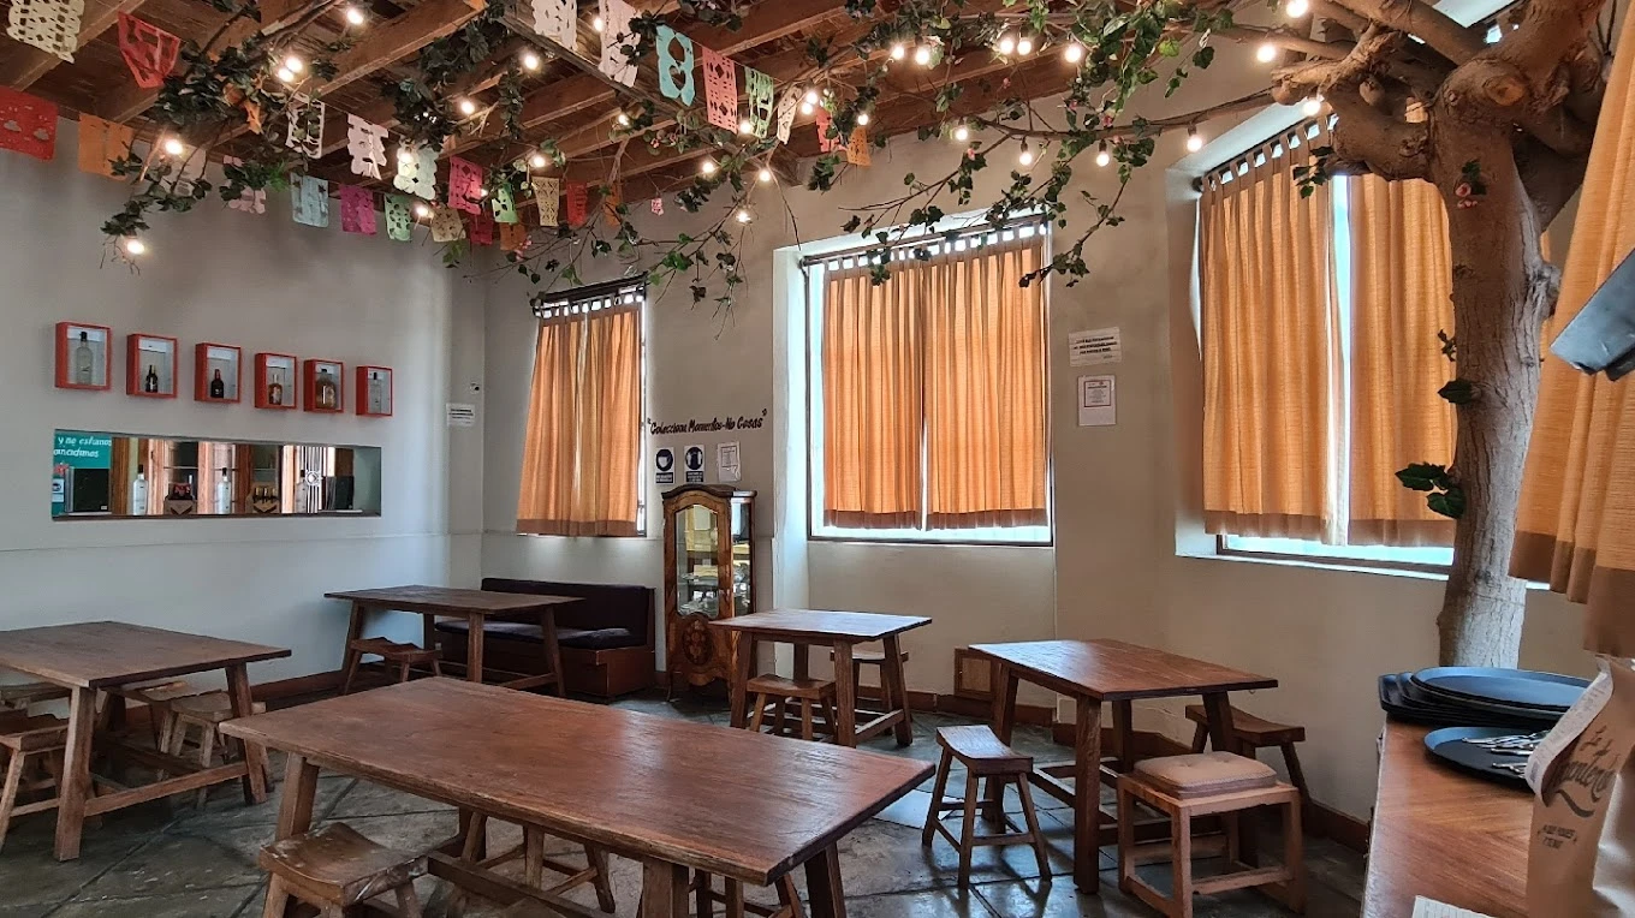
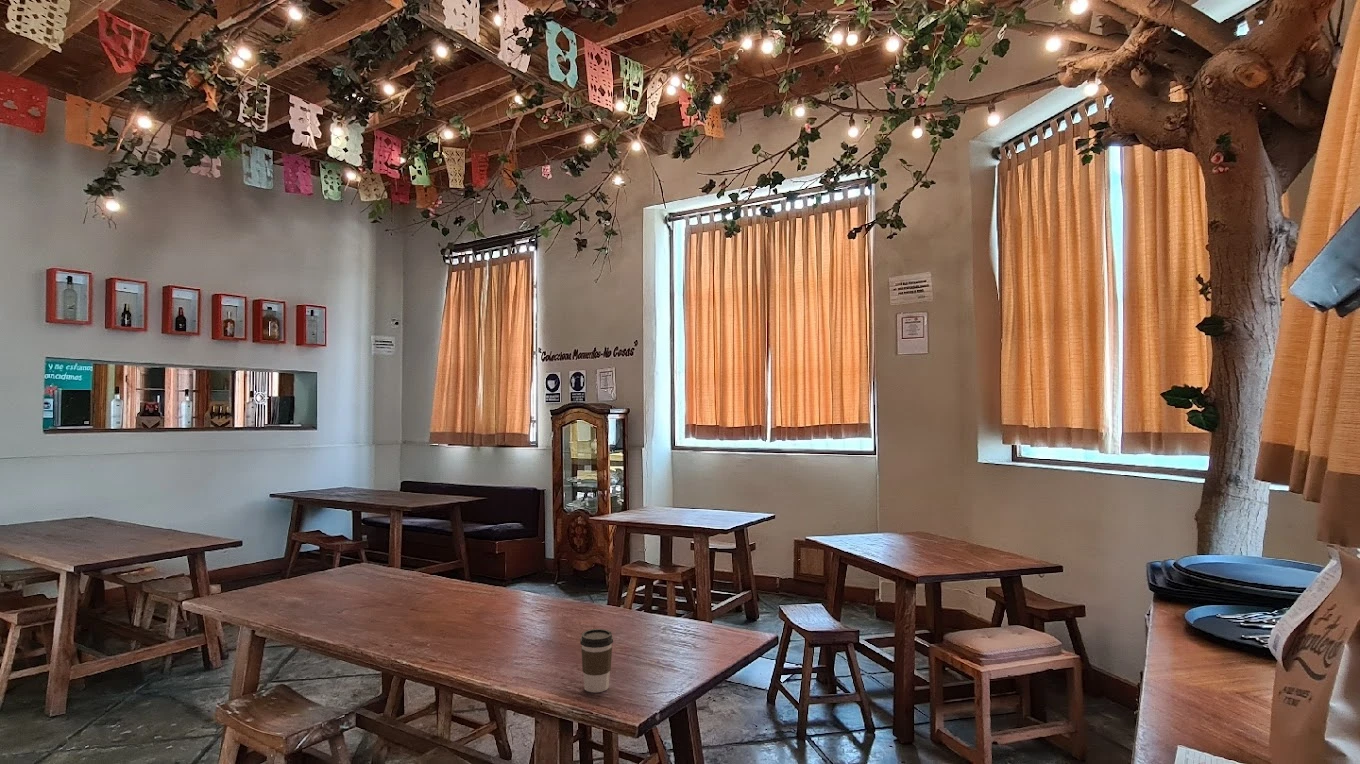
+ coffee cup [579,628,614,693]
